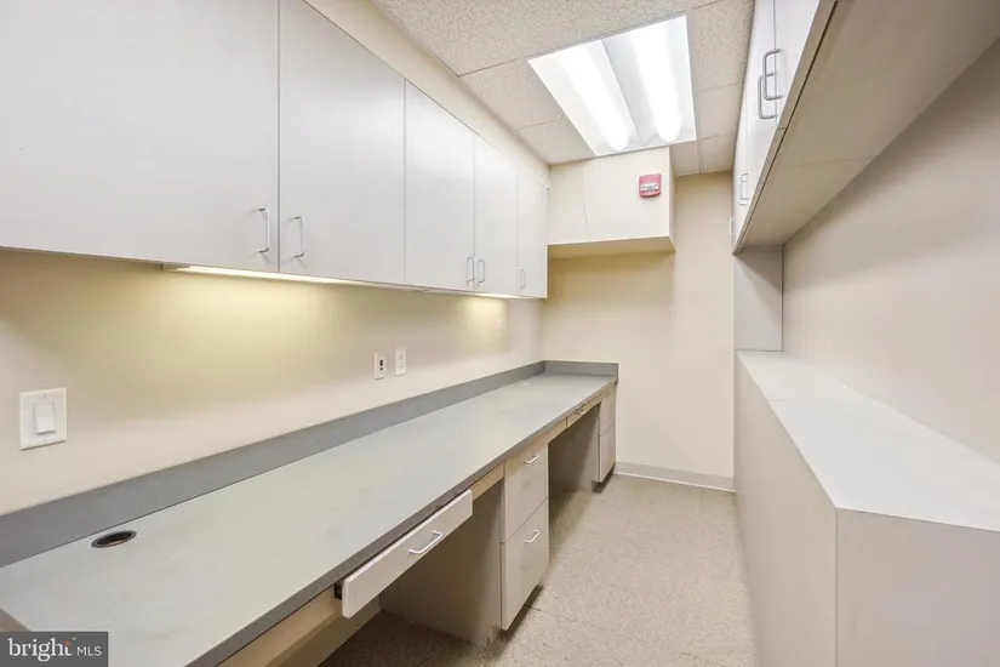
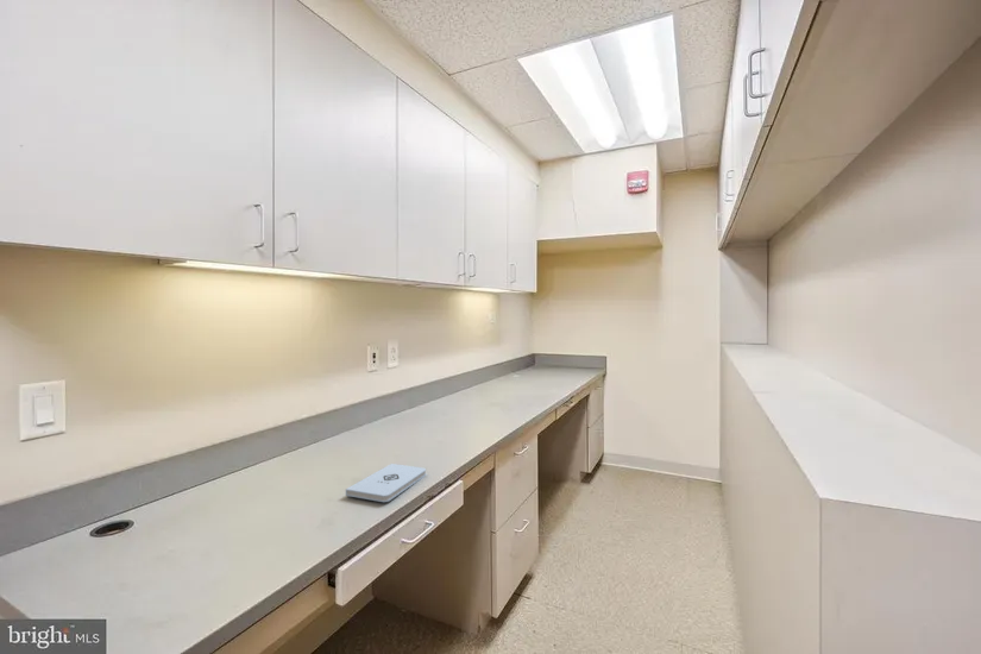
+ notepad [345,463,427,503]
